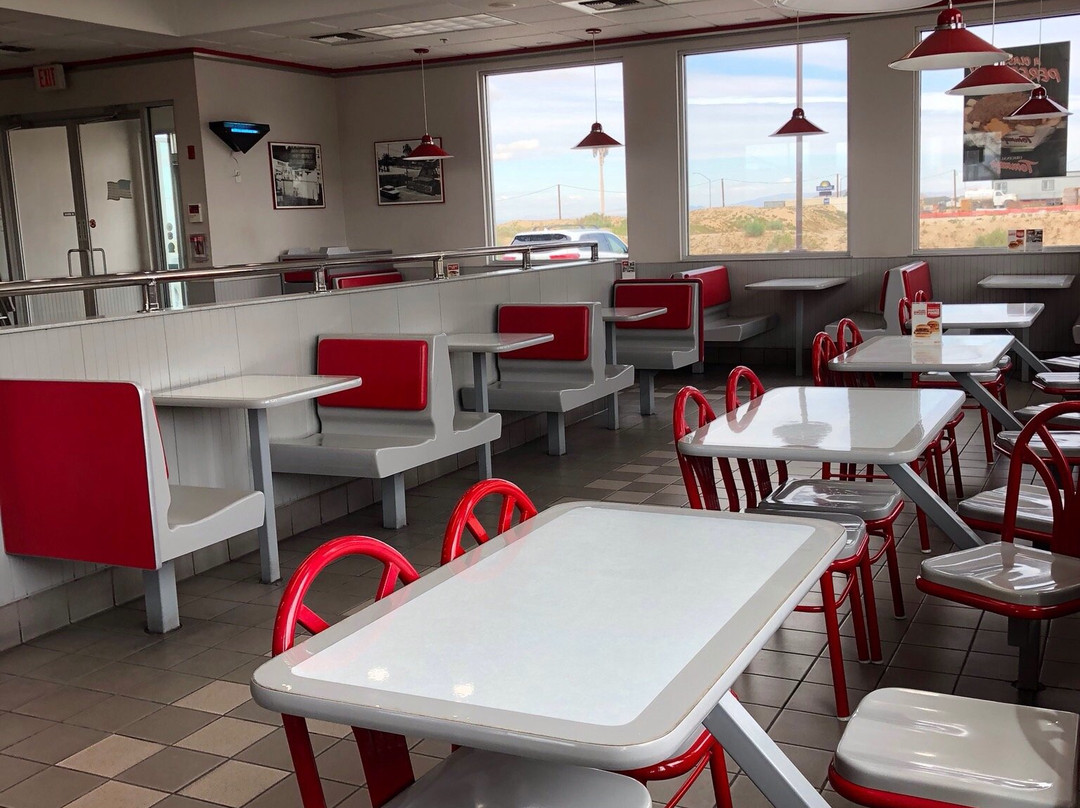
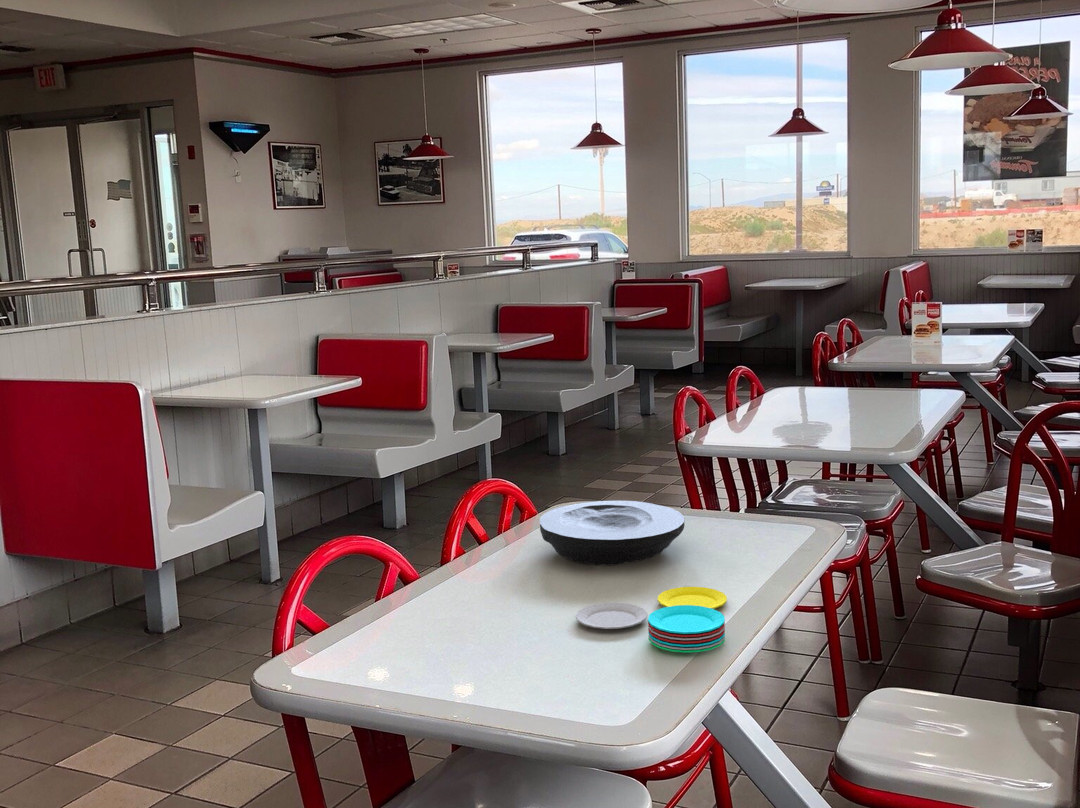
+ plate [575,586,728,654]
+ plate [539,500,685,567]
